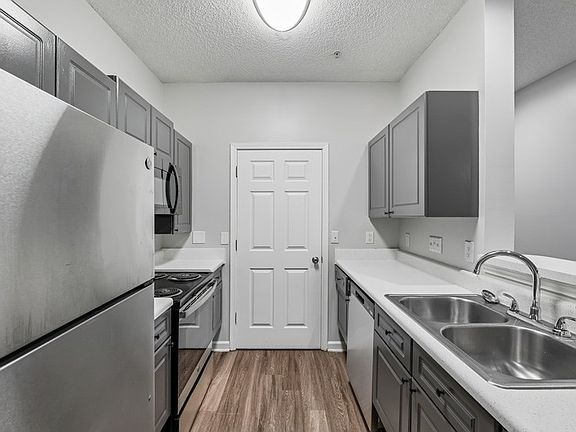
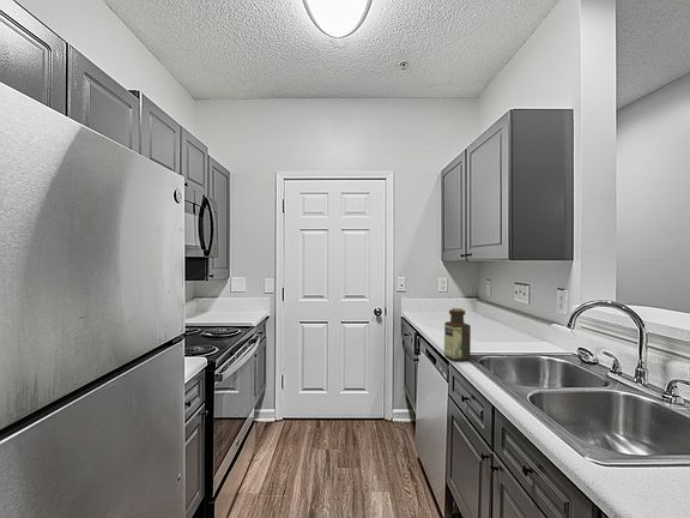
+ bottle [443,307,472,362]
